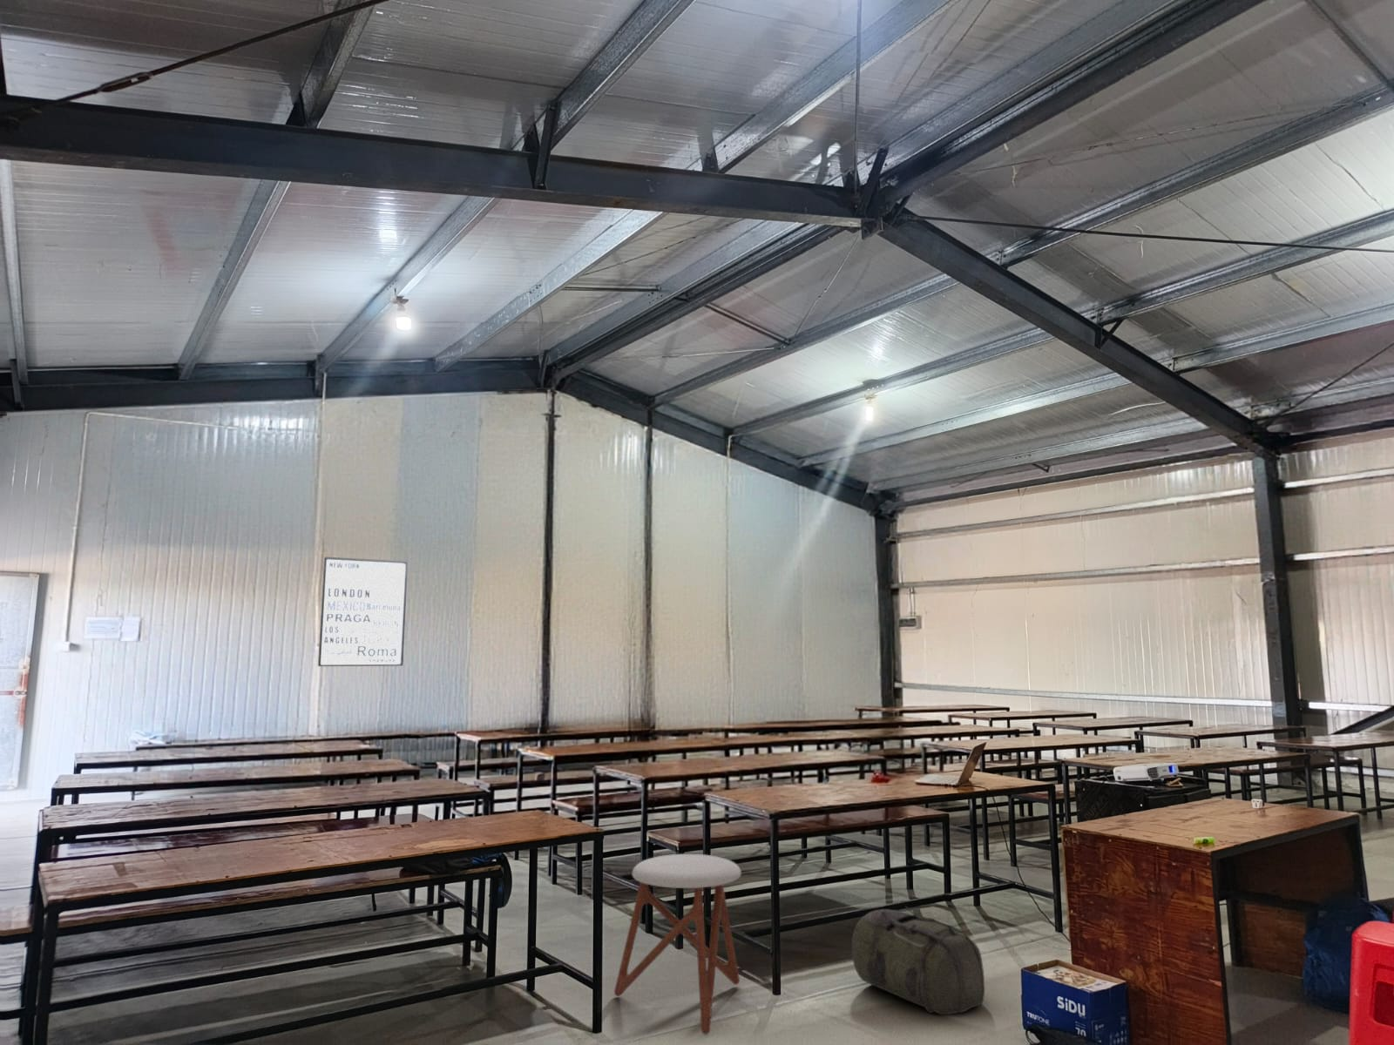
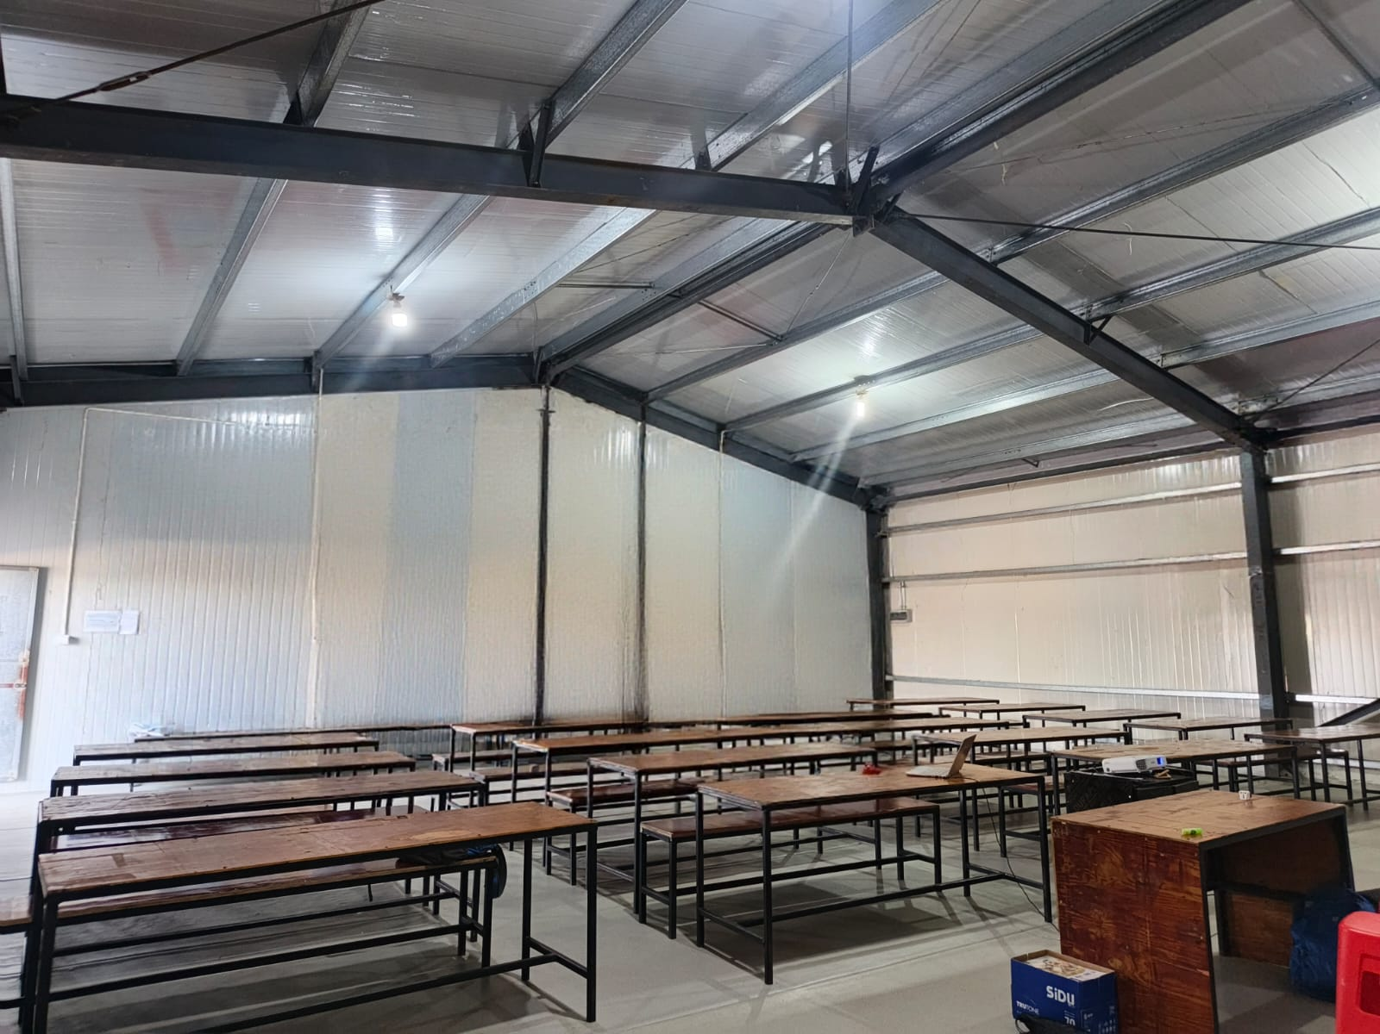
- stool [614,853,742,1035]
- wall art [317,557,408,667]
- backpack [851,906,986,1015]
